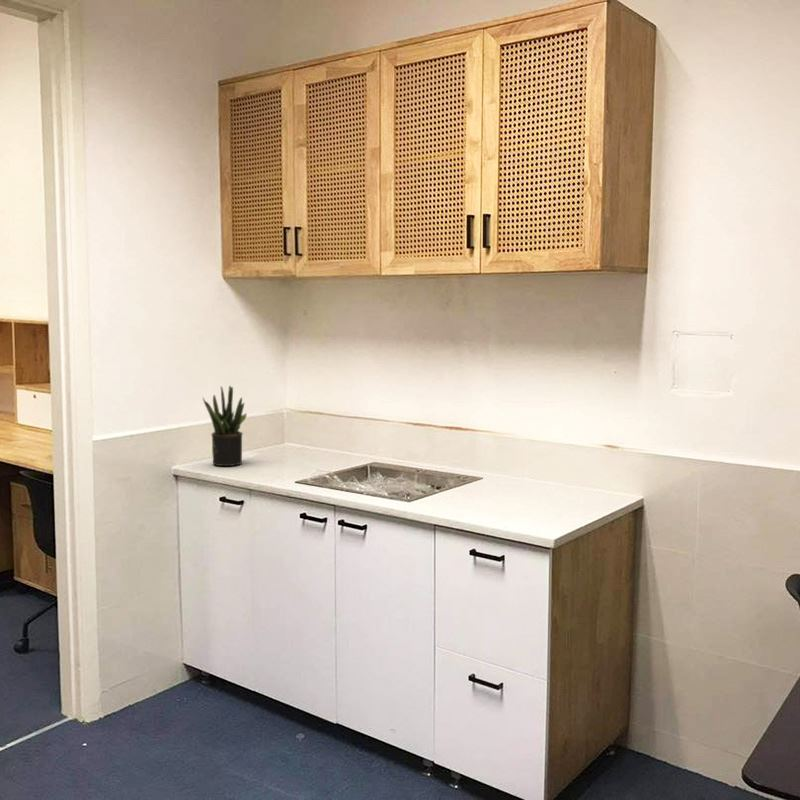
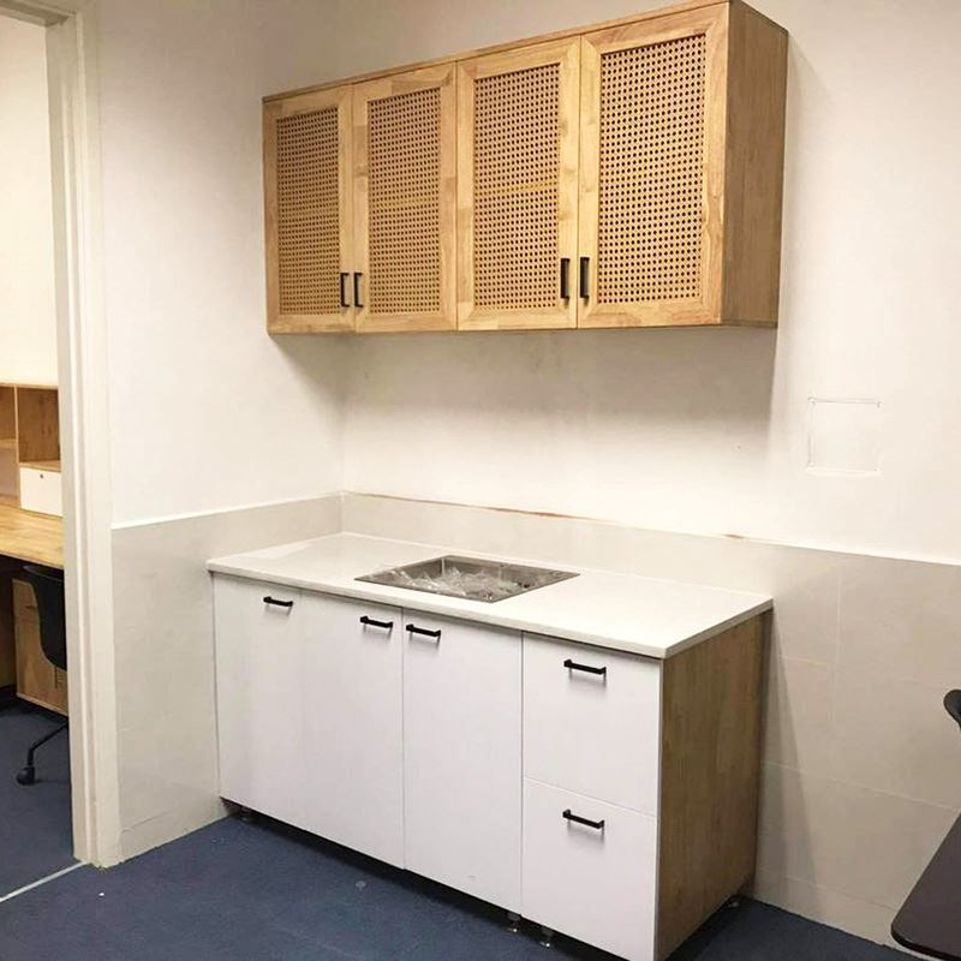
- potted plant [202,385,248,467]
